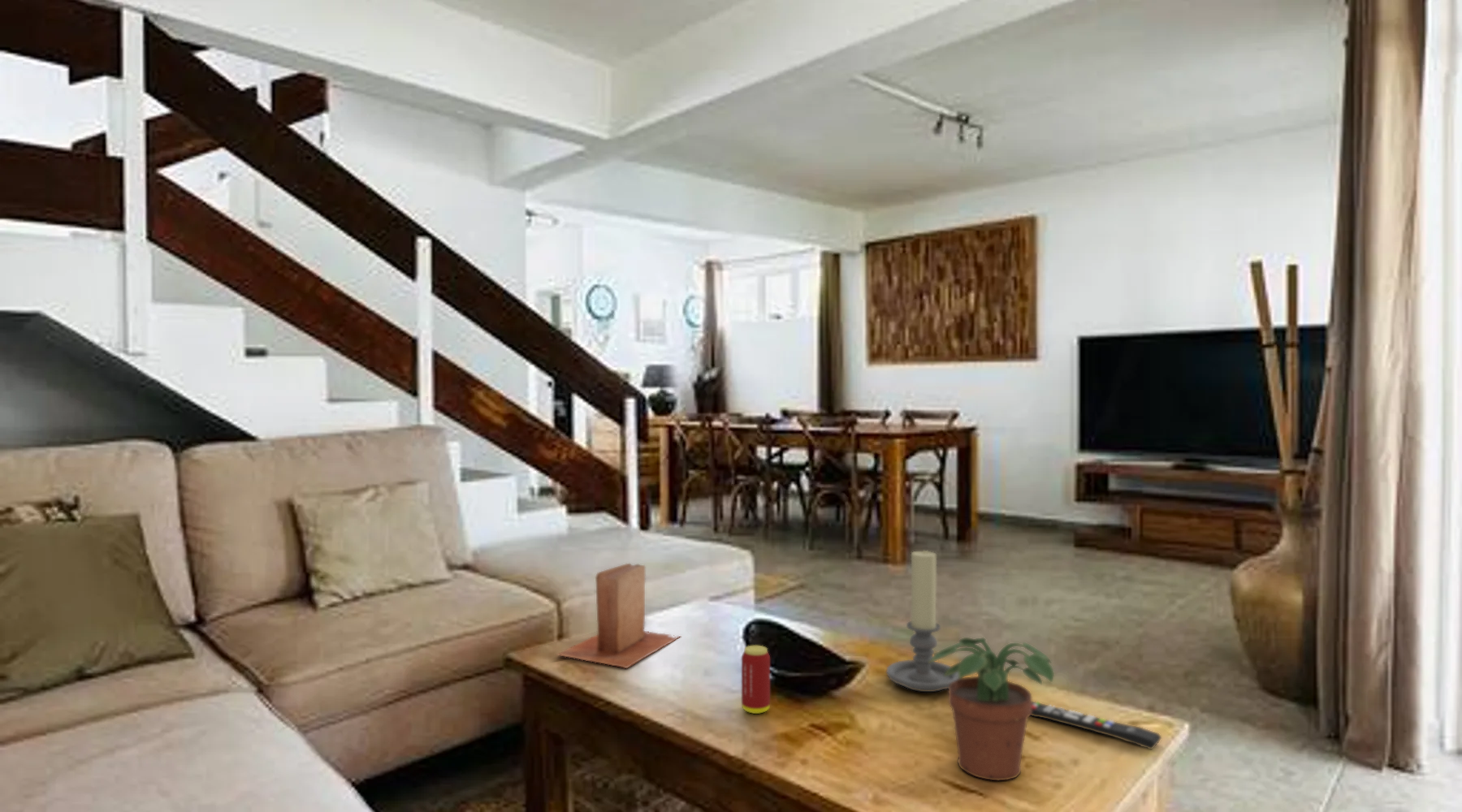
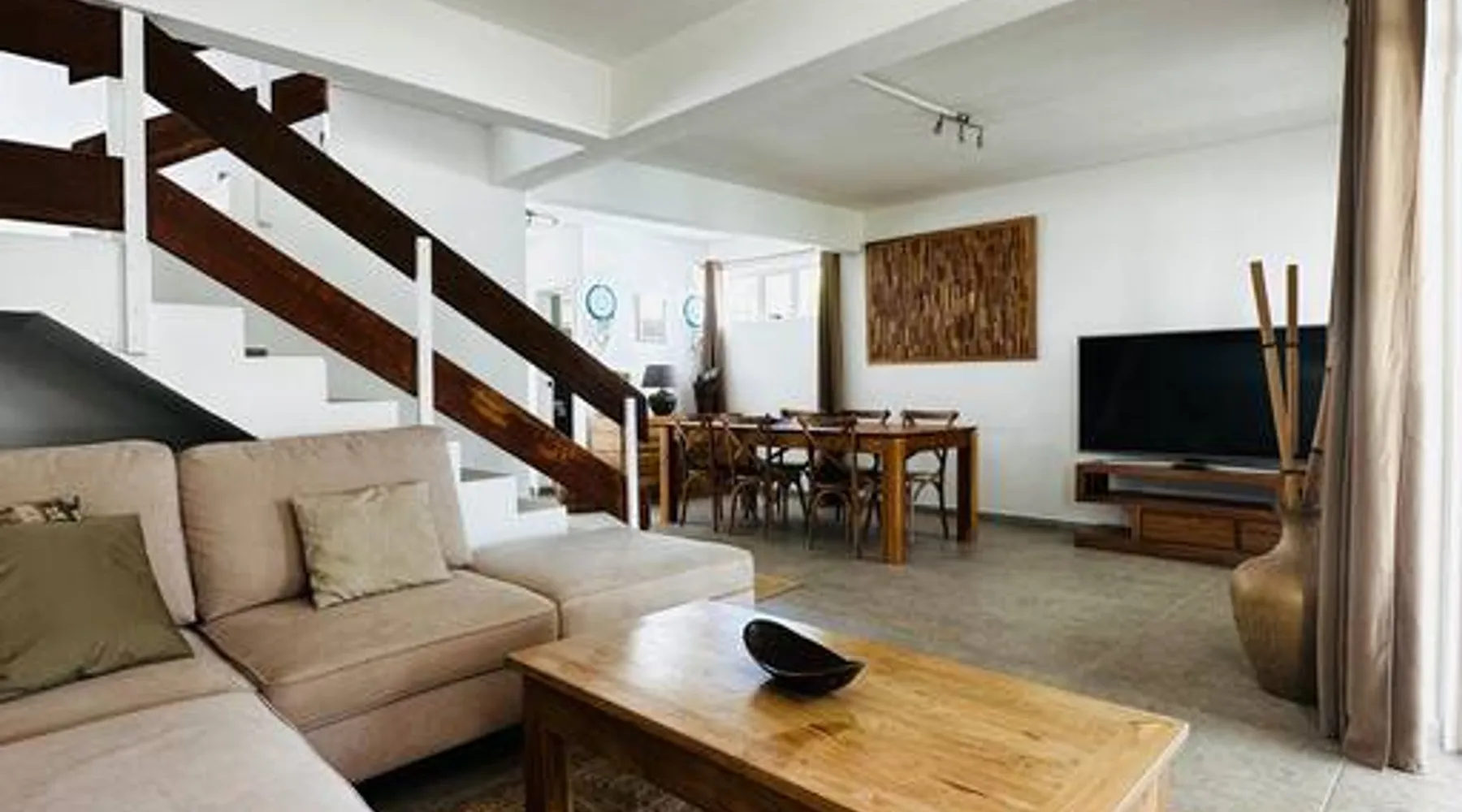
- beverage can [741,645,771,715]
- remote control [1030,701,1162,750]
- candle holder [885,550,958,693]
- potted plant [928,637,1055,781]
- book [555,563,681,669]
